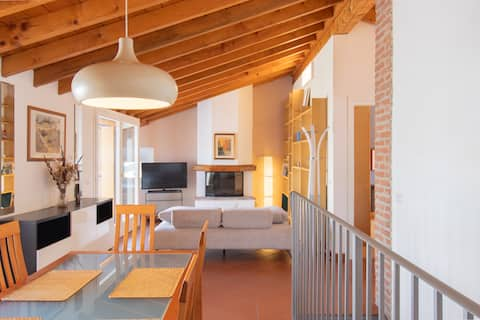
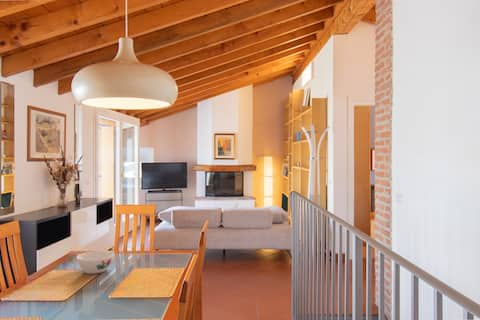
+ bowl [75,250,115,275]
